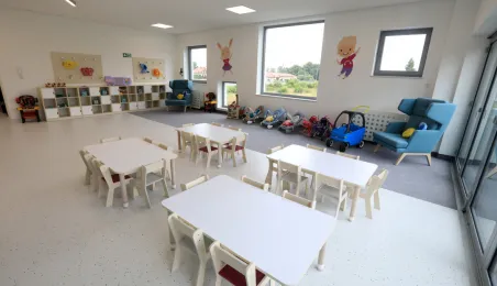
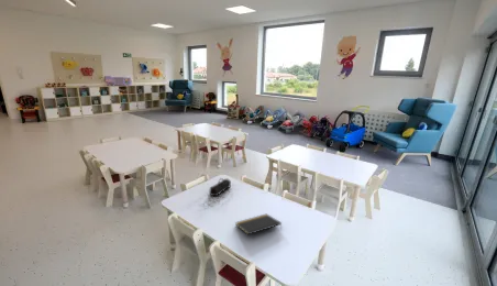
+ pencil case [208,177,232,197]
+ notepad [234,213,283,237]
